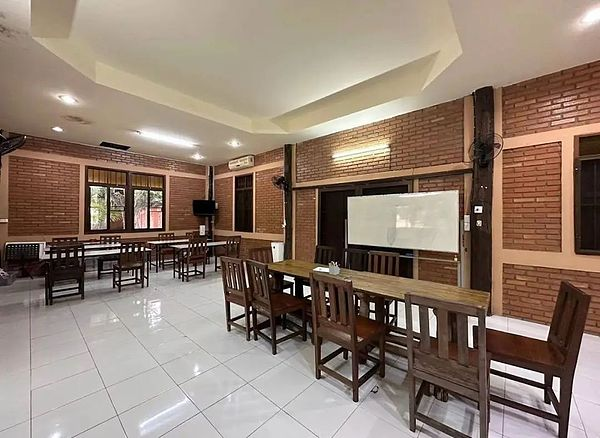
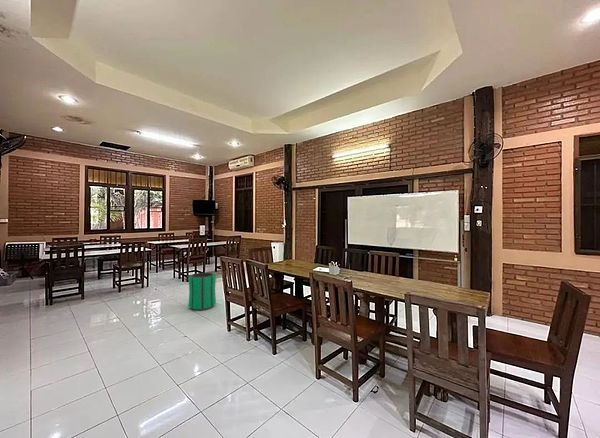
+ trash can [188,272,217,311]
